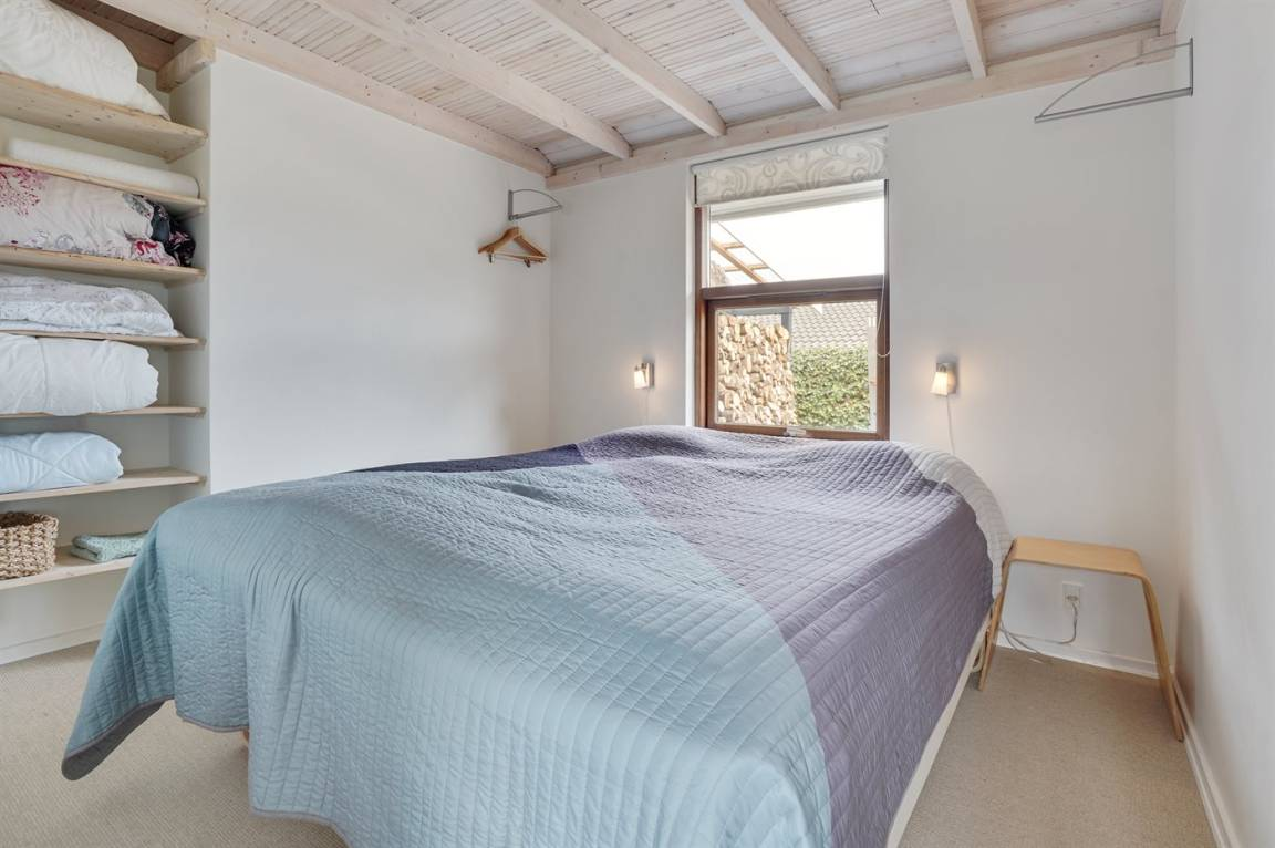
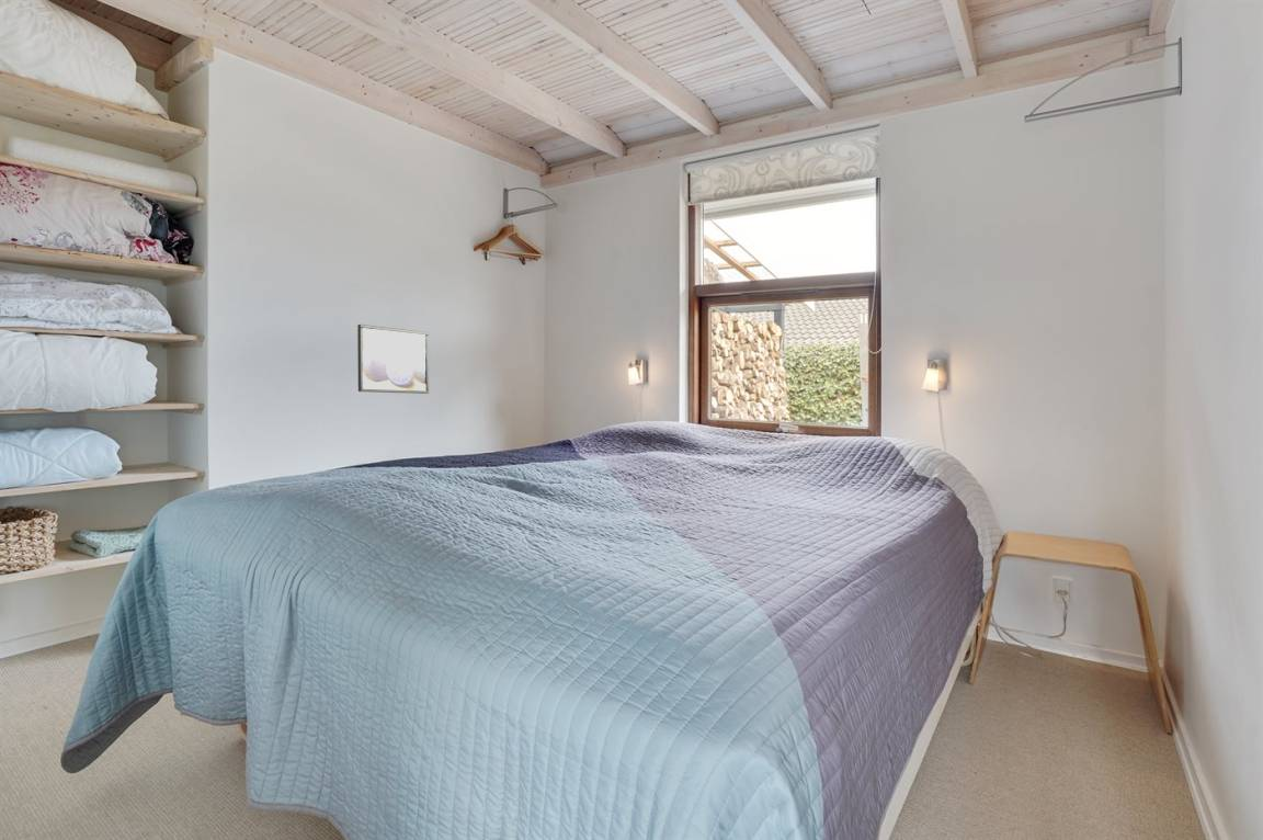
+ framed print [356,323,430,395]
